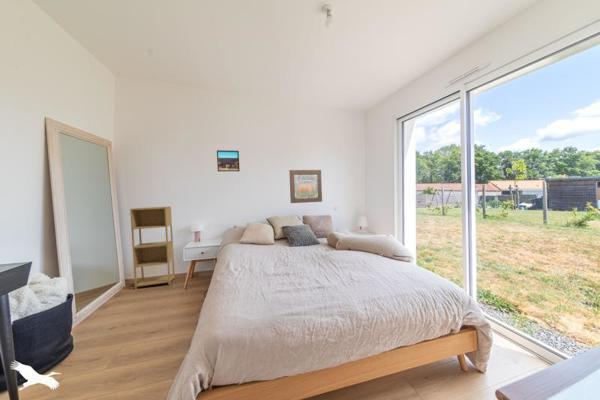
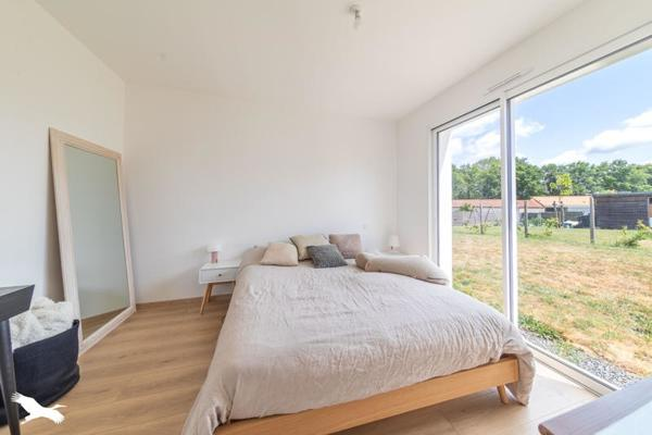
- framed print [216,149,241,172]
- shelving unit [129,205,176,290]
- wall art [288,169,323,204]
